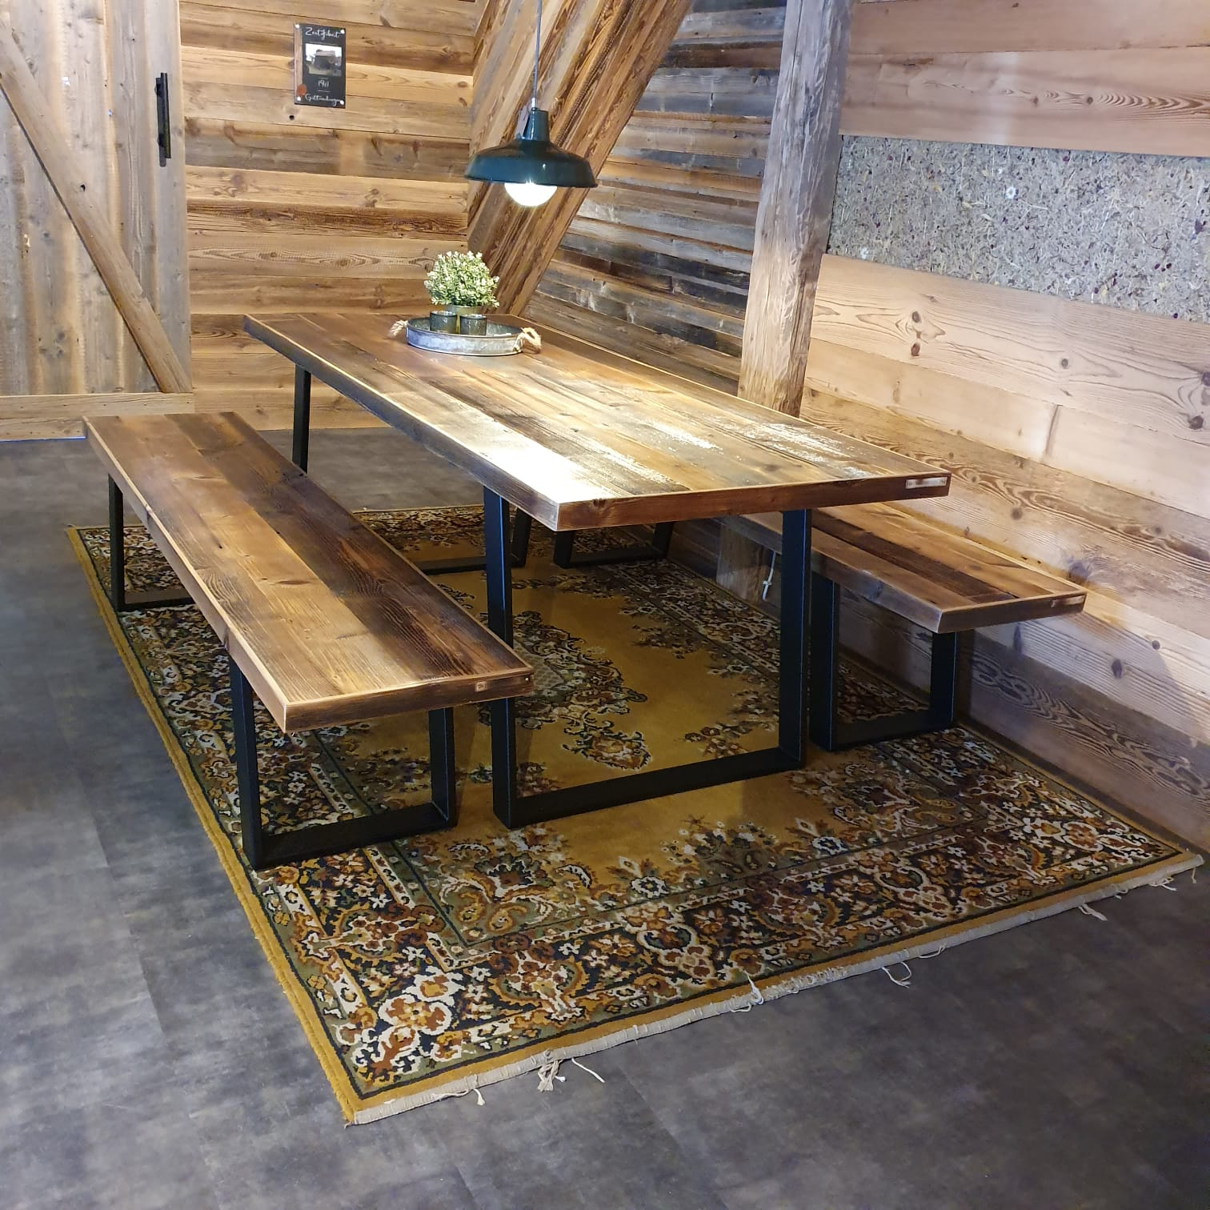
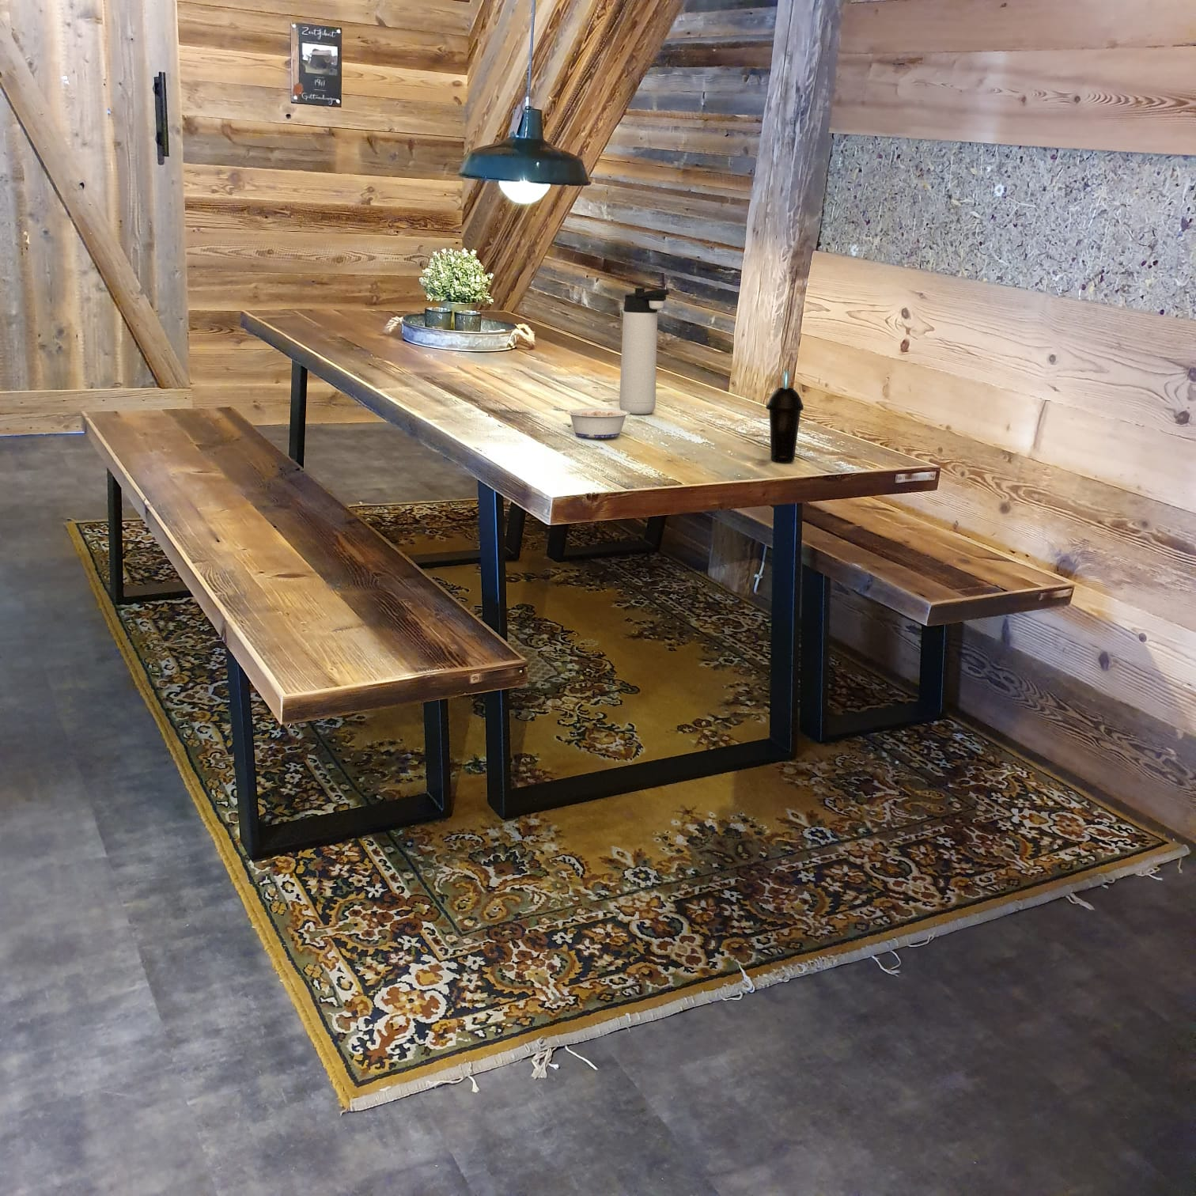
+ legume [553,404,631,439]
+ thermos bottle [619,287,670,415]
+ cup [764,370,805,463]
